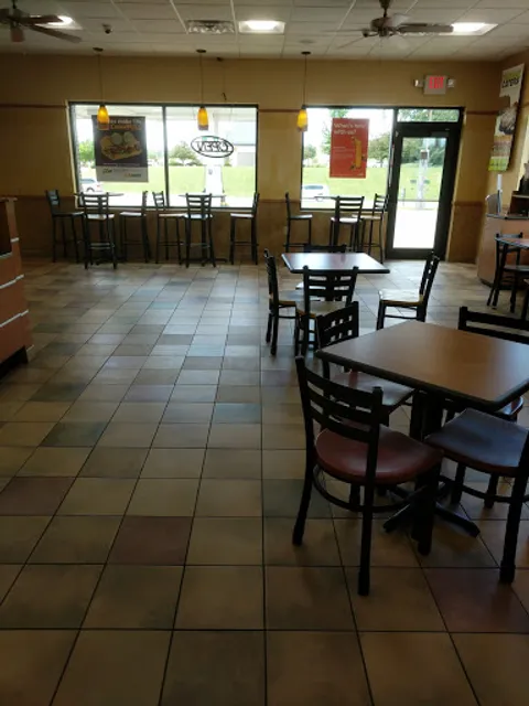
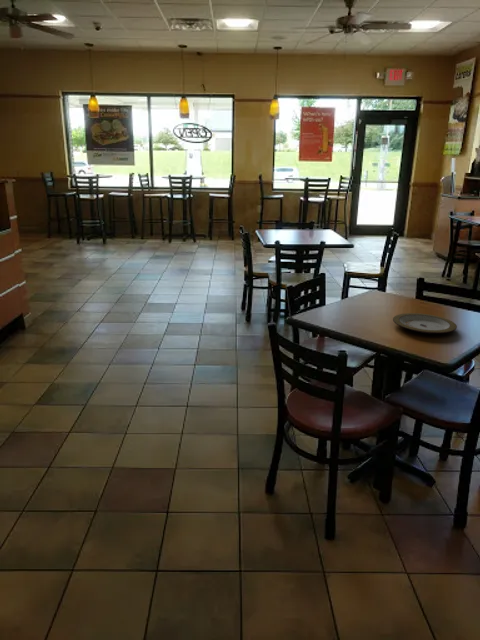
+ plate [392,312,458,335]
